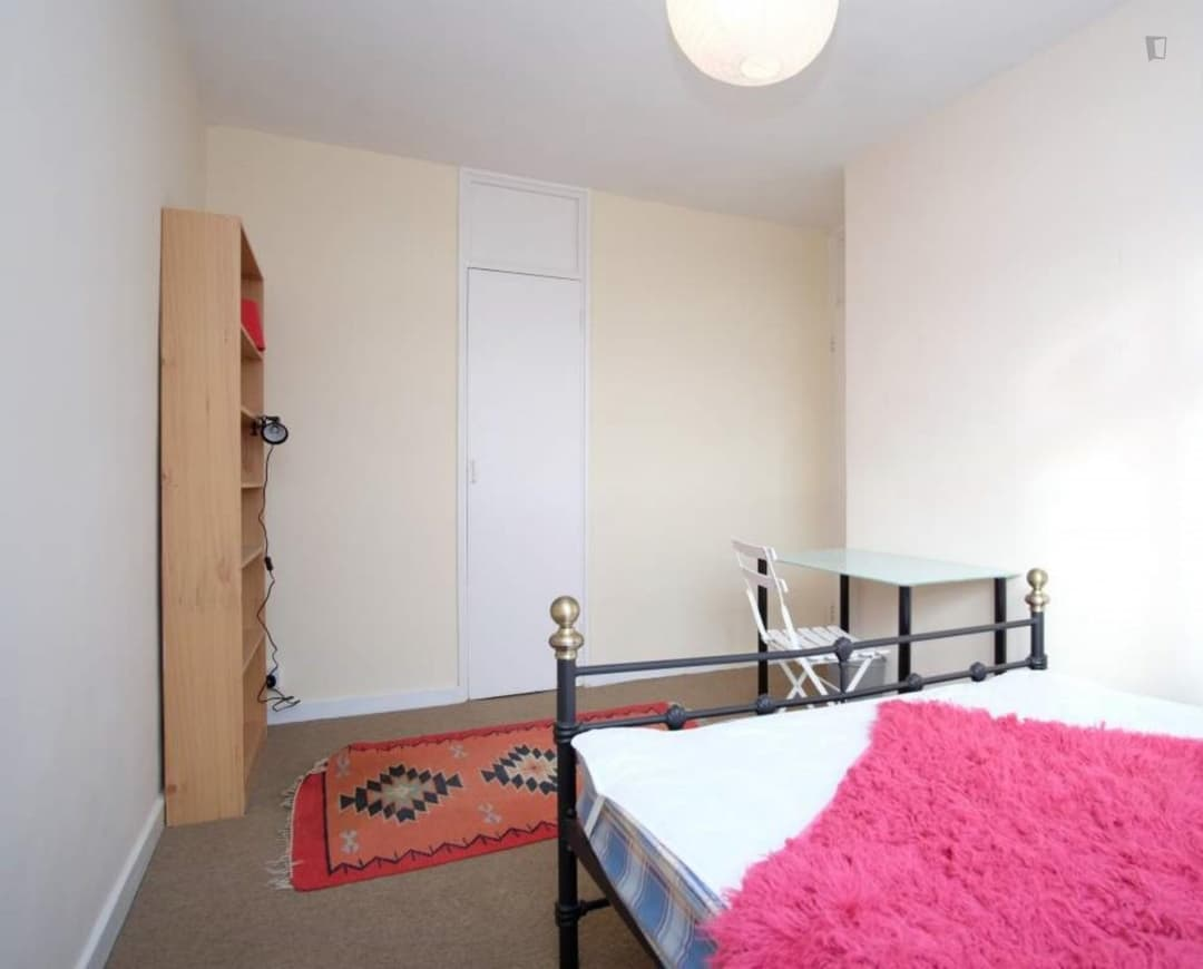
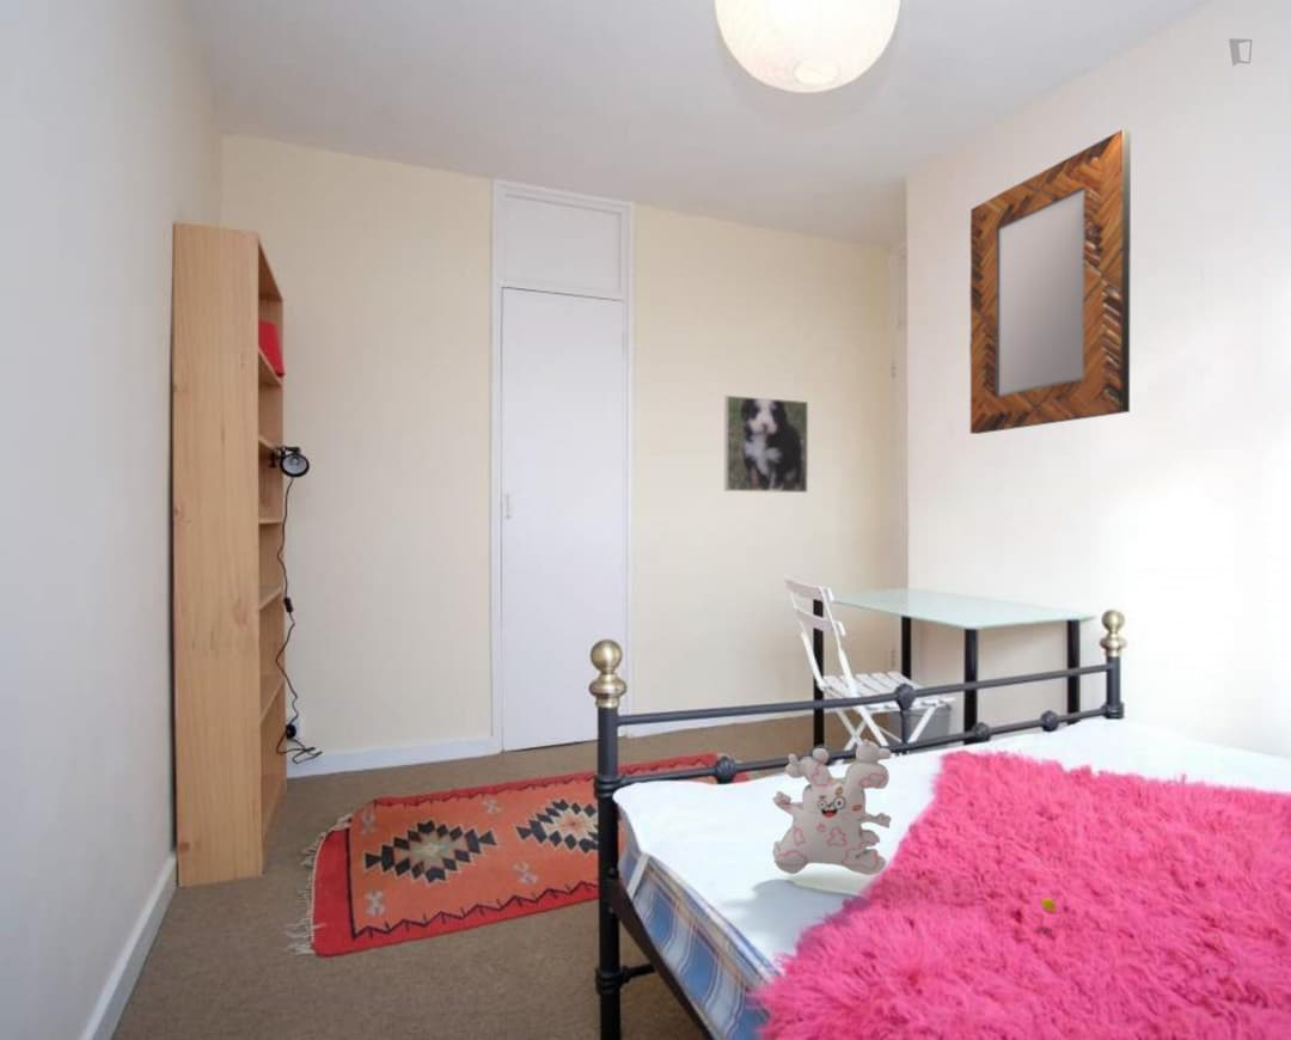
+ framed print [723,394,809,494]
+ home mirror [968,128,1132,435]
+ plush toy [771,738,1057,912]
